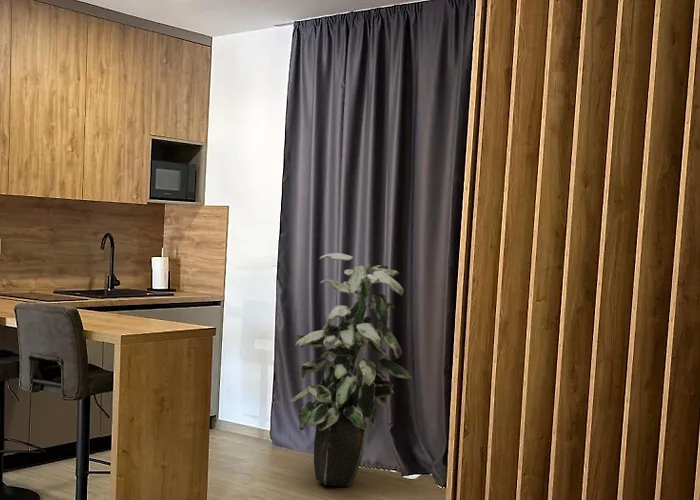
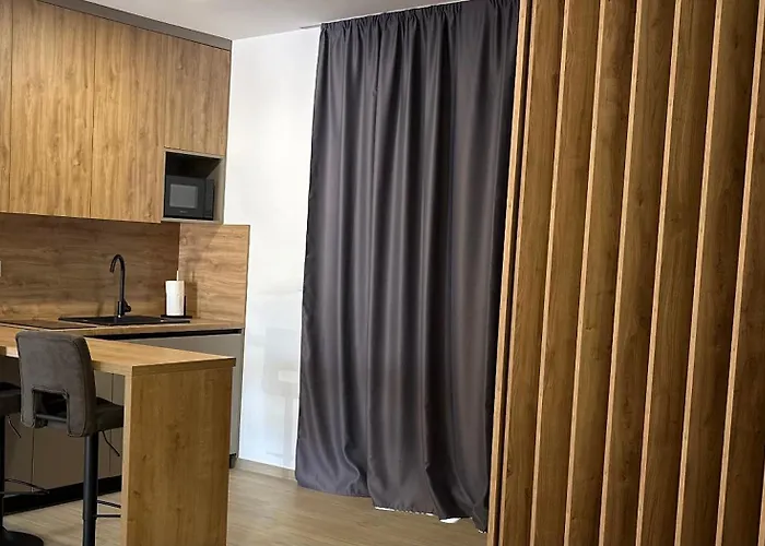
- indoor plant [290,252,414,488]
